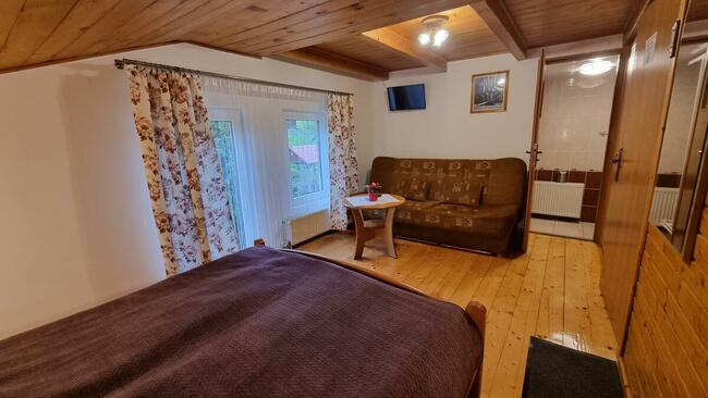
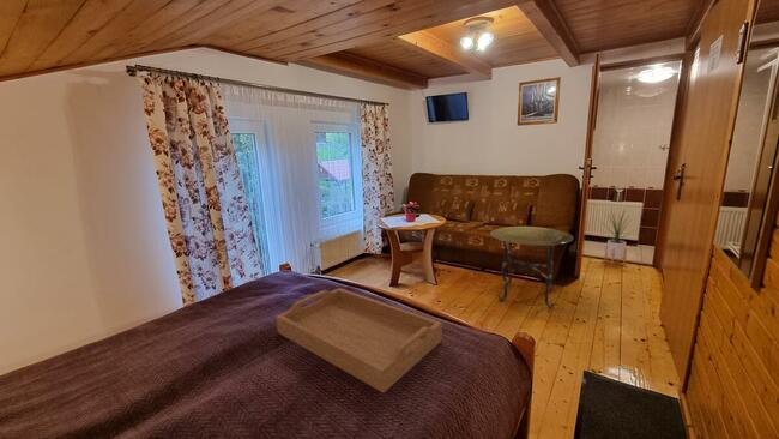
+ serving tray [276,287,443,395]
+ house plant [600,205,641,266]
+ side table [489,225,574,309]
